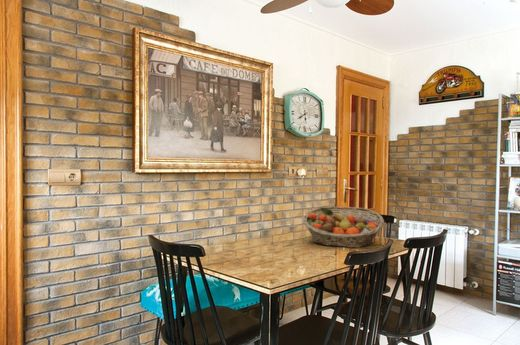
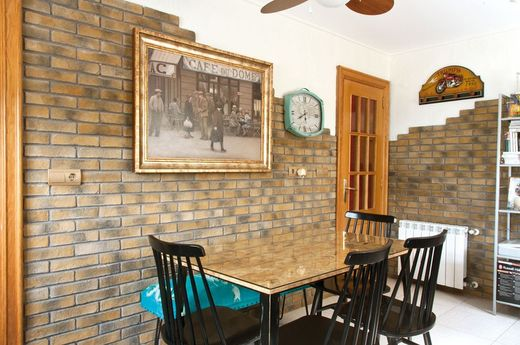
- fruit basket [302,206,385,249]
